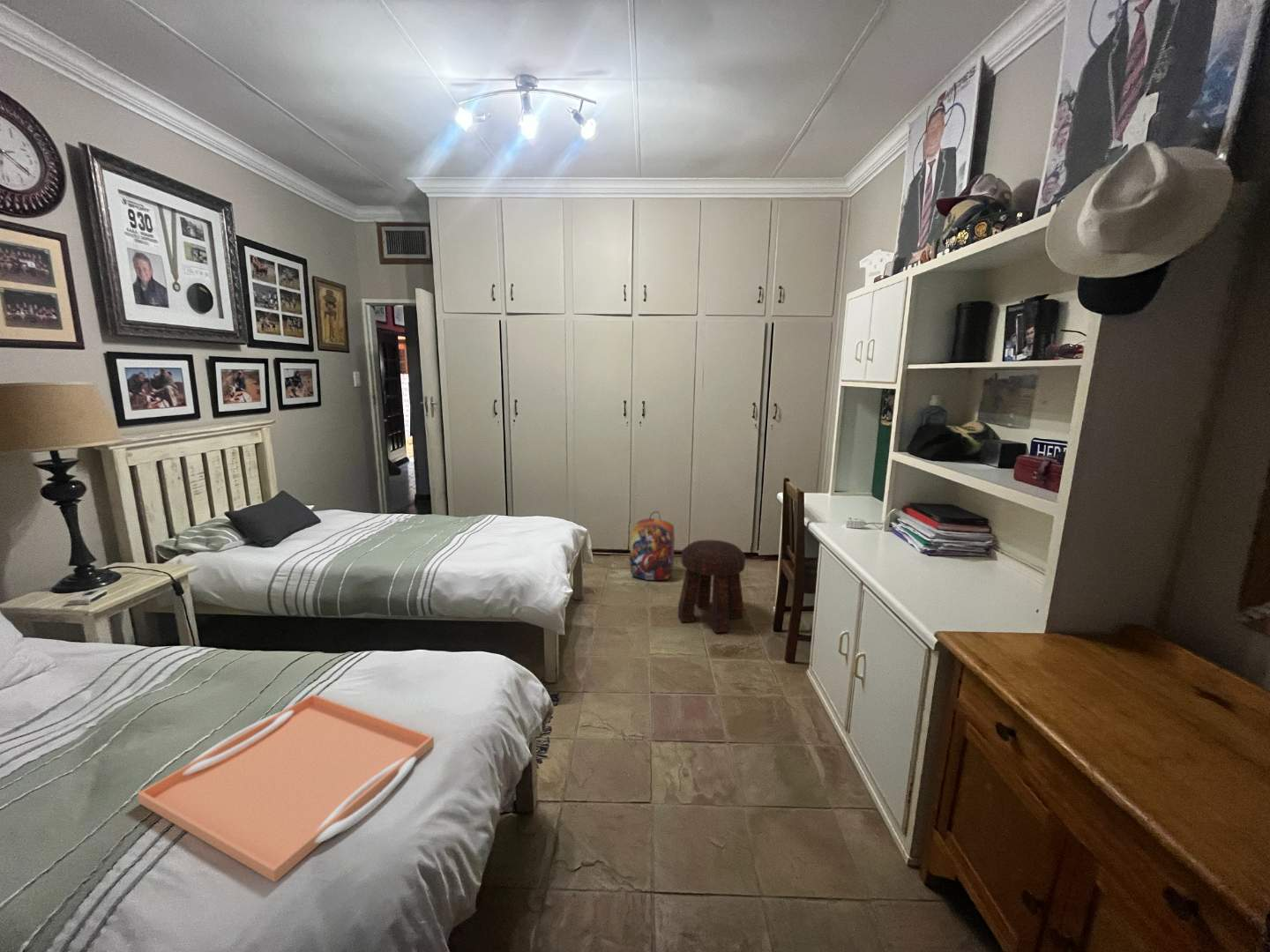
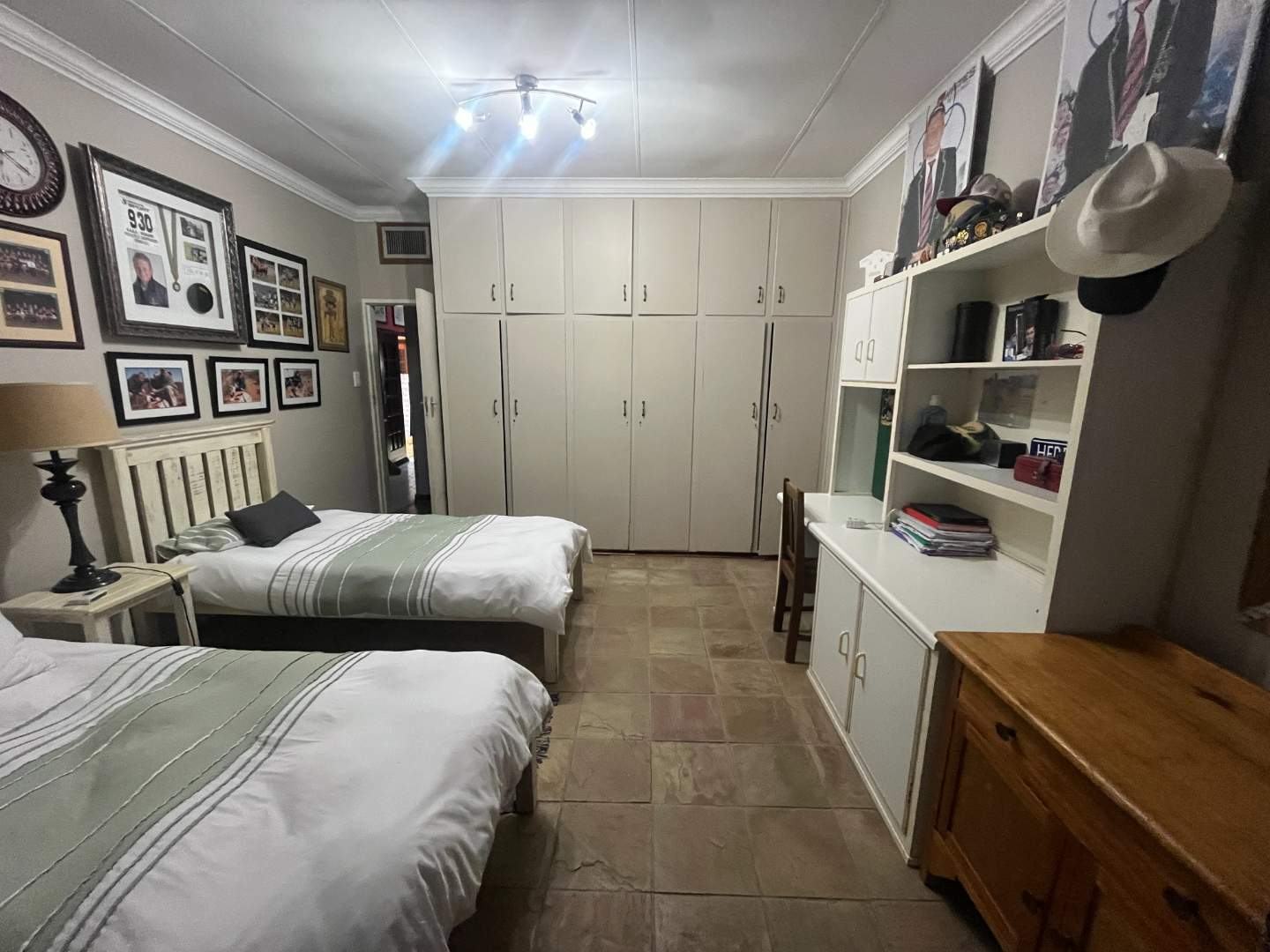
- backpack [629,510,676,581]
- serving tray [137,693,435,883]
- stool [677,539,746,634]
